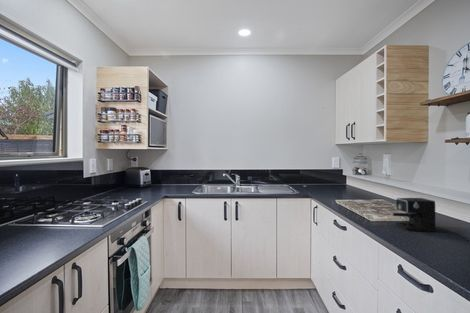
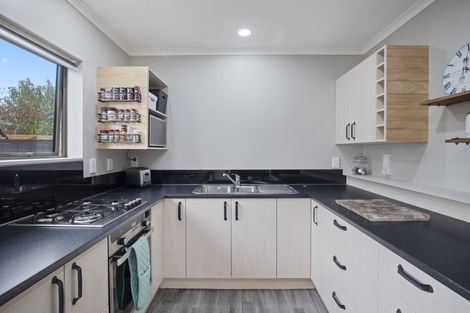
- coffee maker [391,197,470,243]
